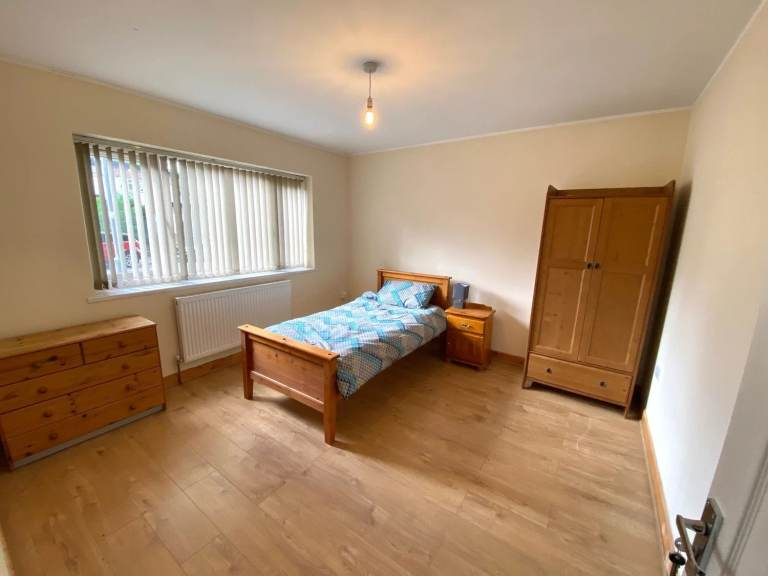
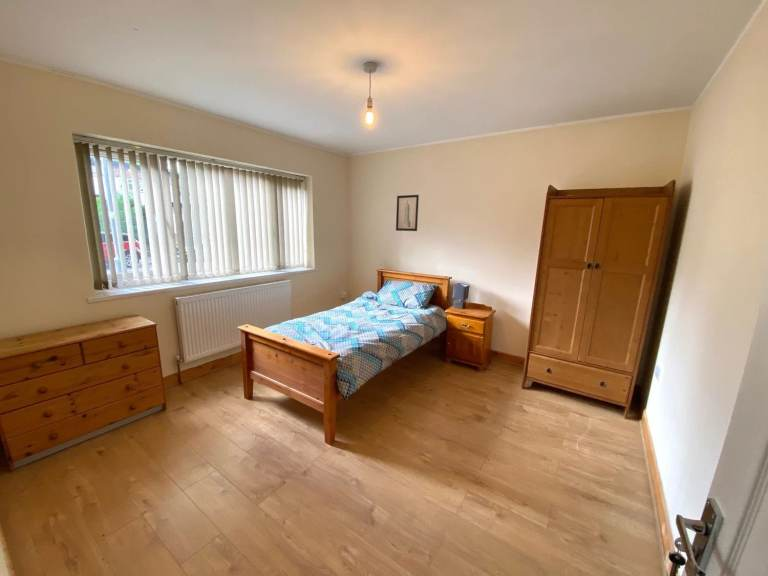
+ wall art [395,194,420,232]
